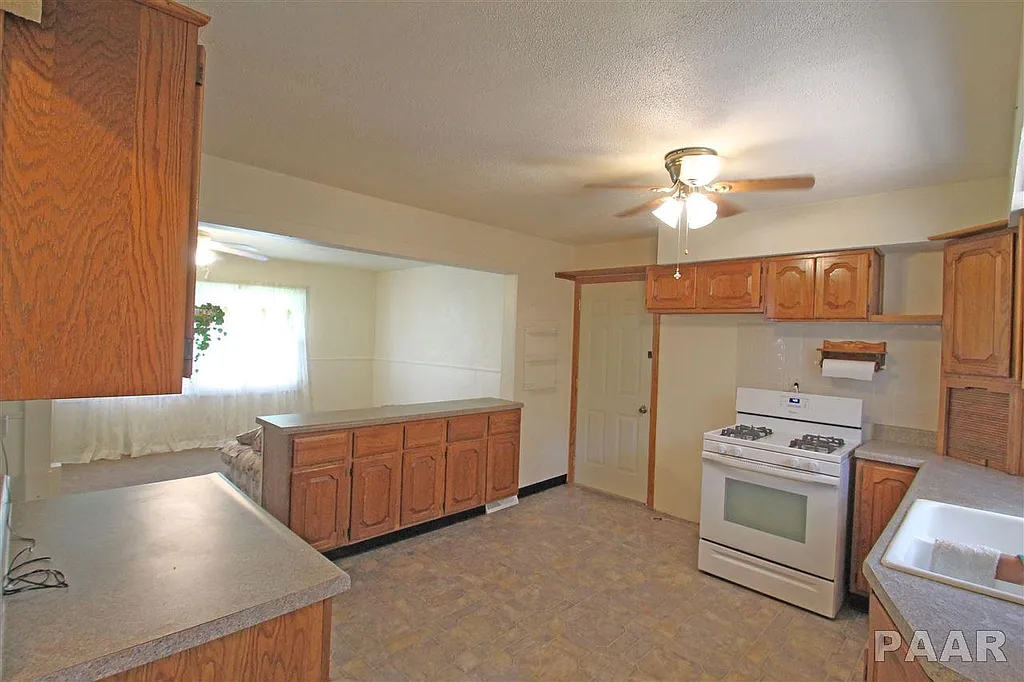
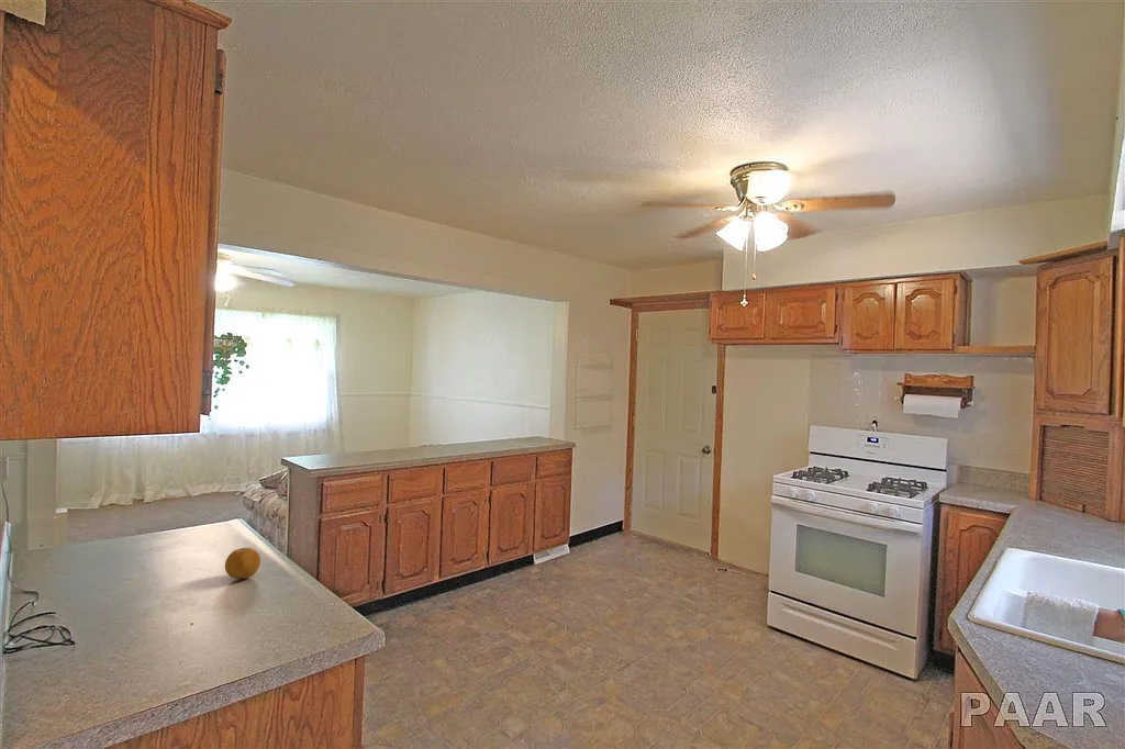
+ fruit [224,547,261,580]
